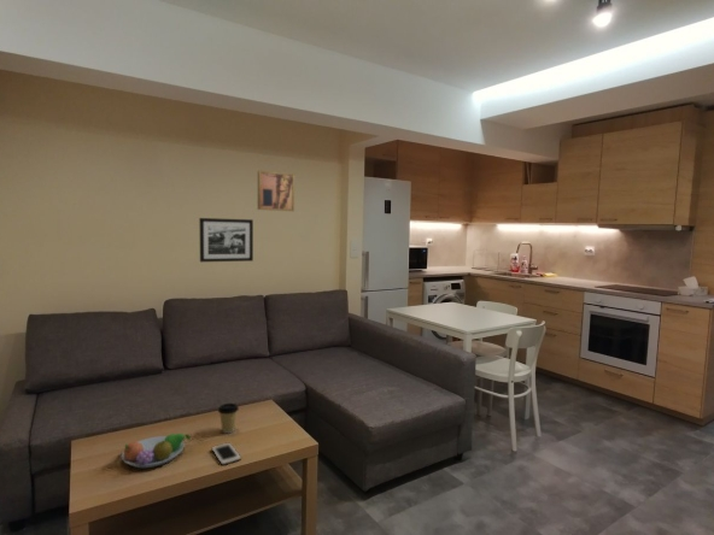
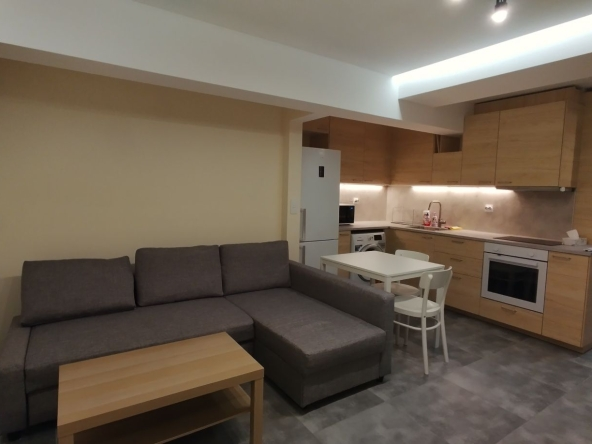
- wall art [257,170,295,212]
- cell phone [211,442,242,466]
- picture frame [198,217,254,263]
- coffee cup [217,402,240,434]
- fruit bowl [121,433,192,469]
